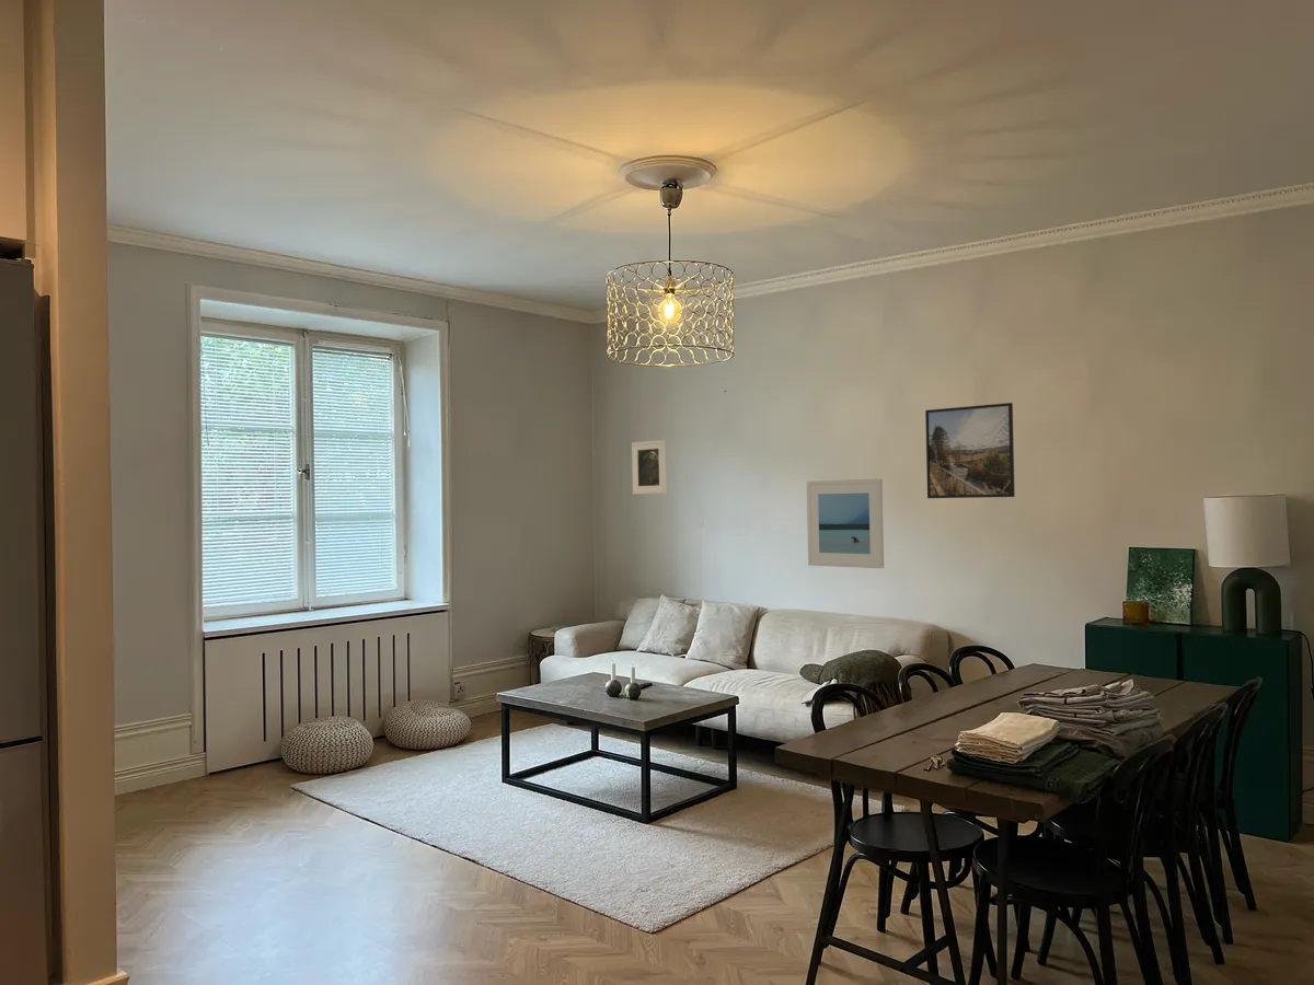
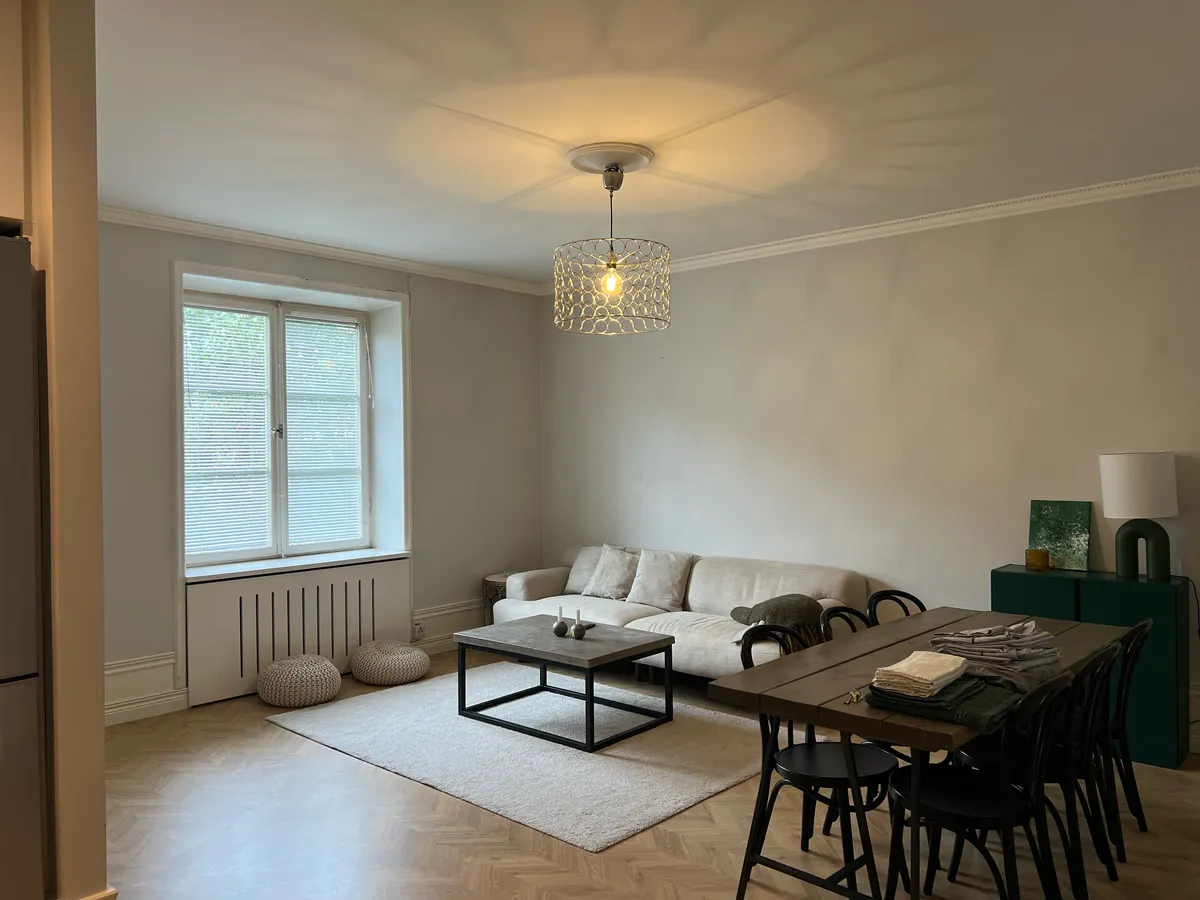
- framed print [806,477,885,569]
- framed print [631,439,668,496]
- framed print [924,402,1016,499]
